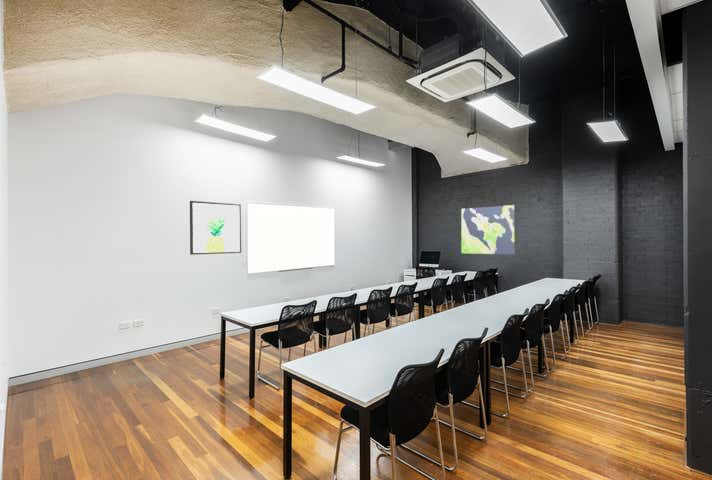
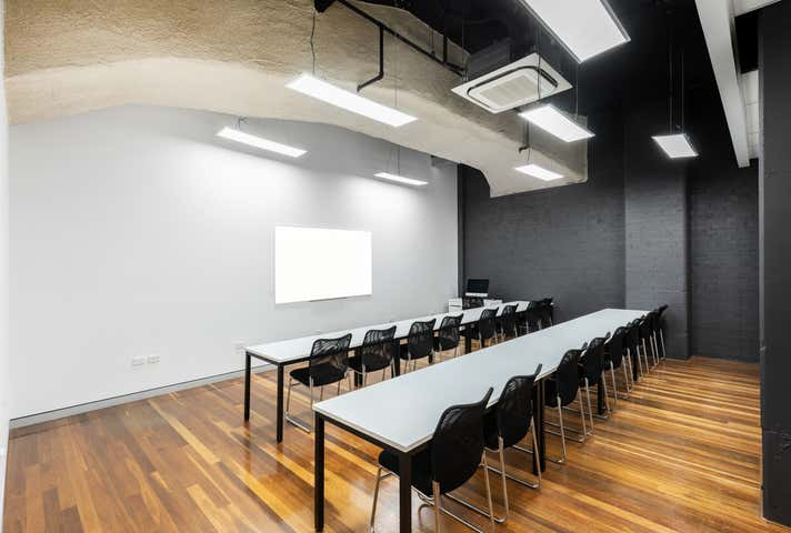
- world map [460,204,516,255]
- wall art [189,200,242,256]
